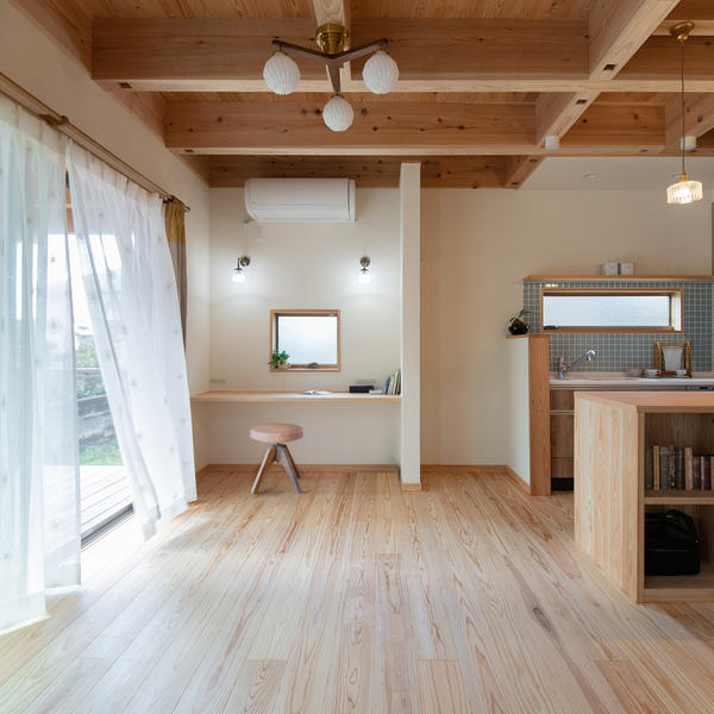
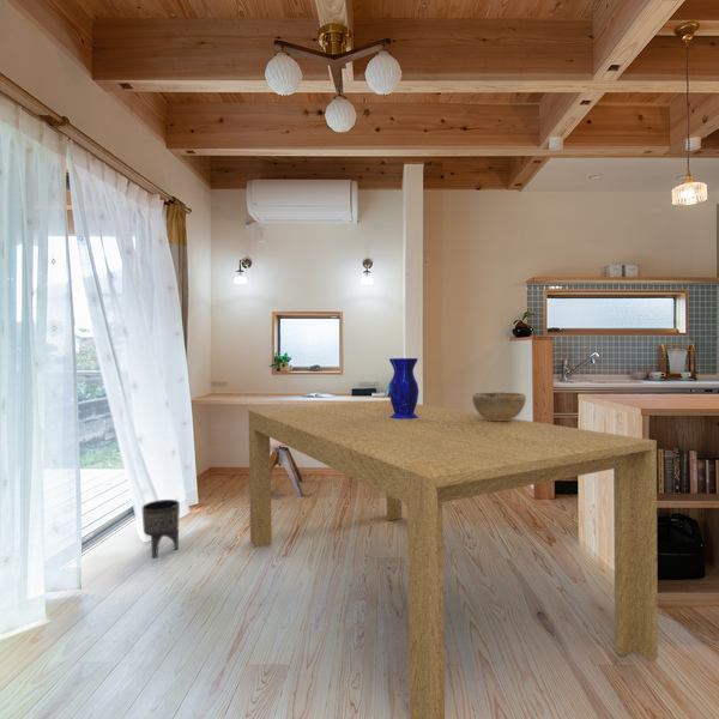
+ planter [141,499,181,558]
+ vase [388,357,419,419]
+ dining table [247,399,659,719]
+ decorative bowl [471,391,527,421]
